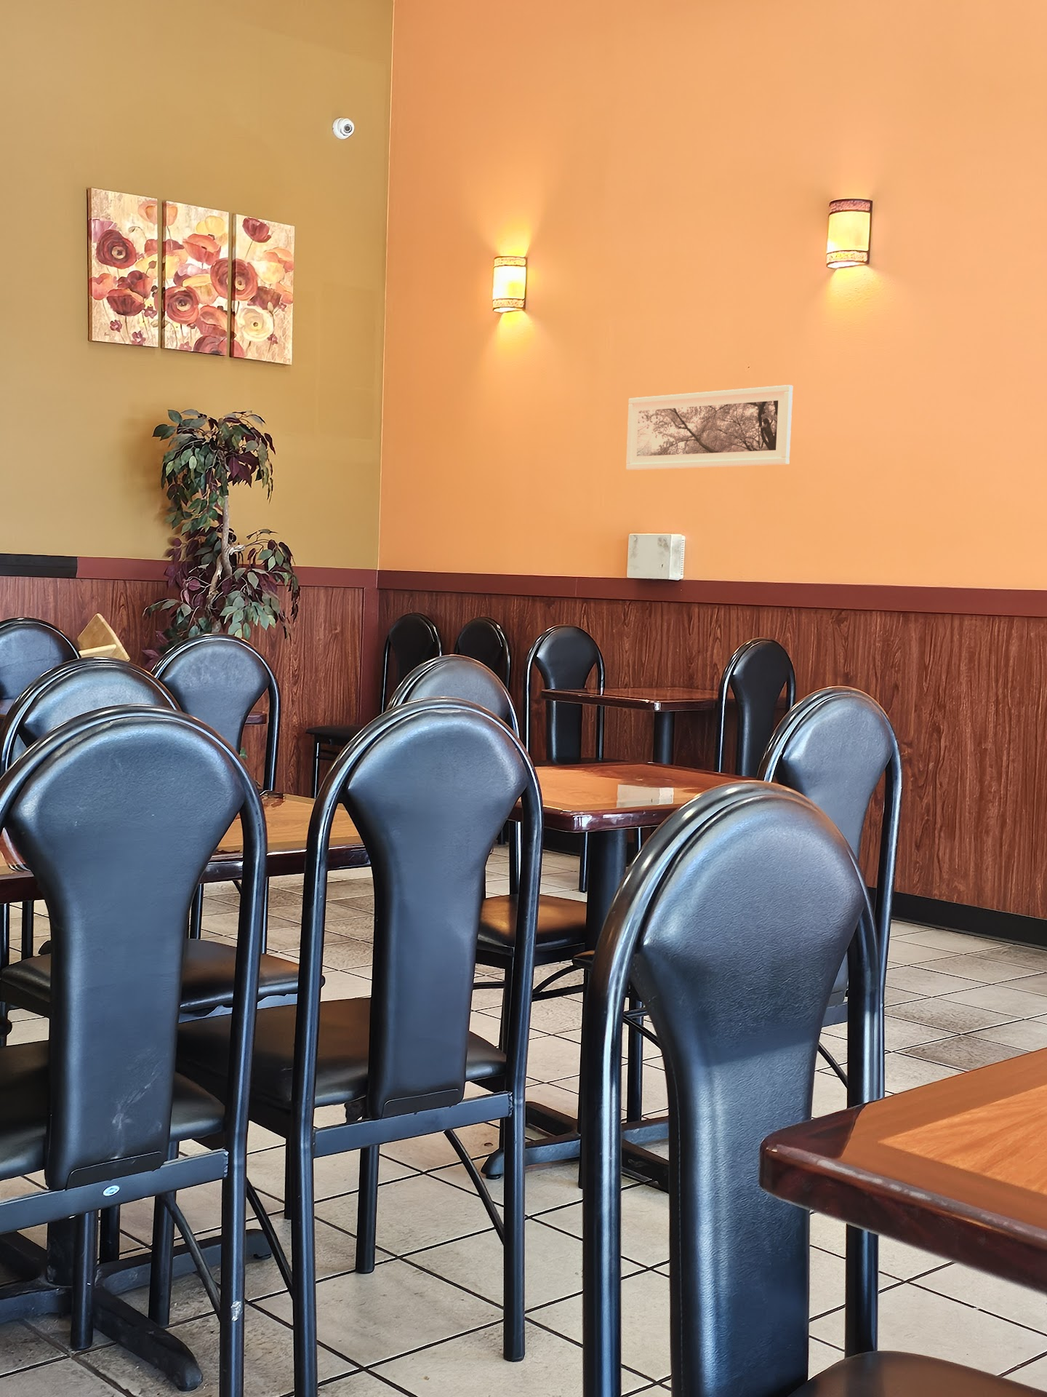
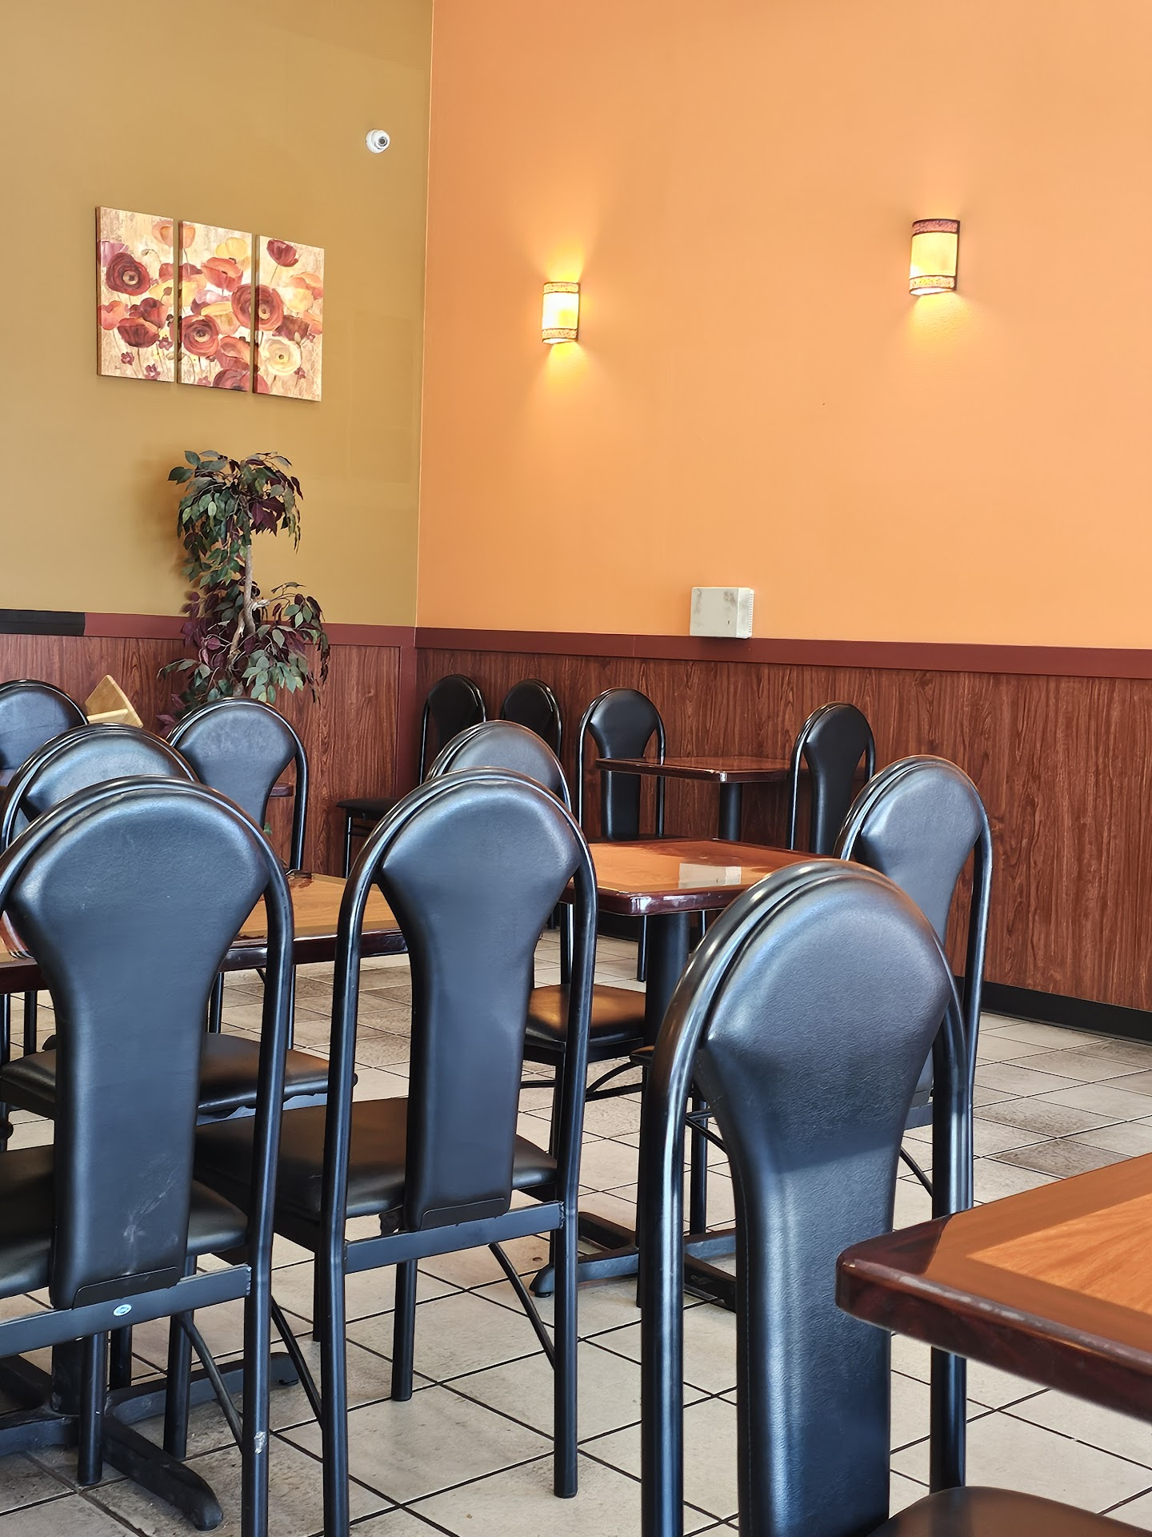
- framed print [626,384,793,471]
